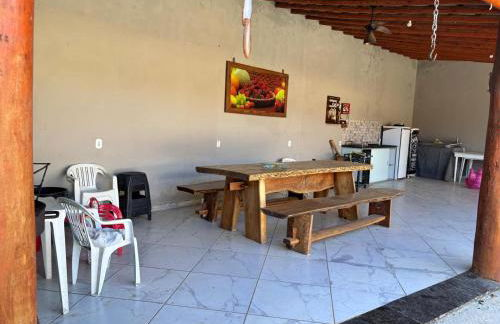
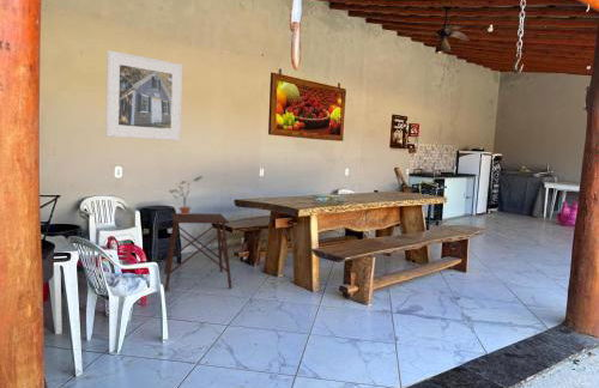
+ side table [163,212,232,292]
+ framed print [105,49,183,141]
+ potted plant [168,175,204,214]
